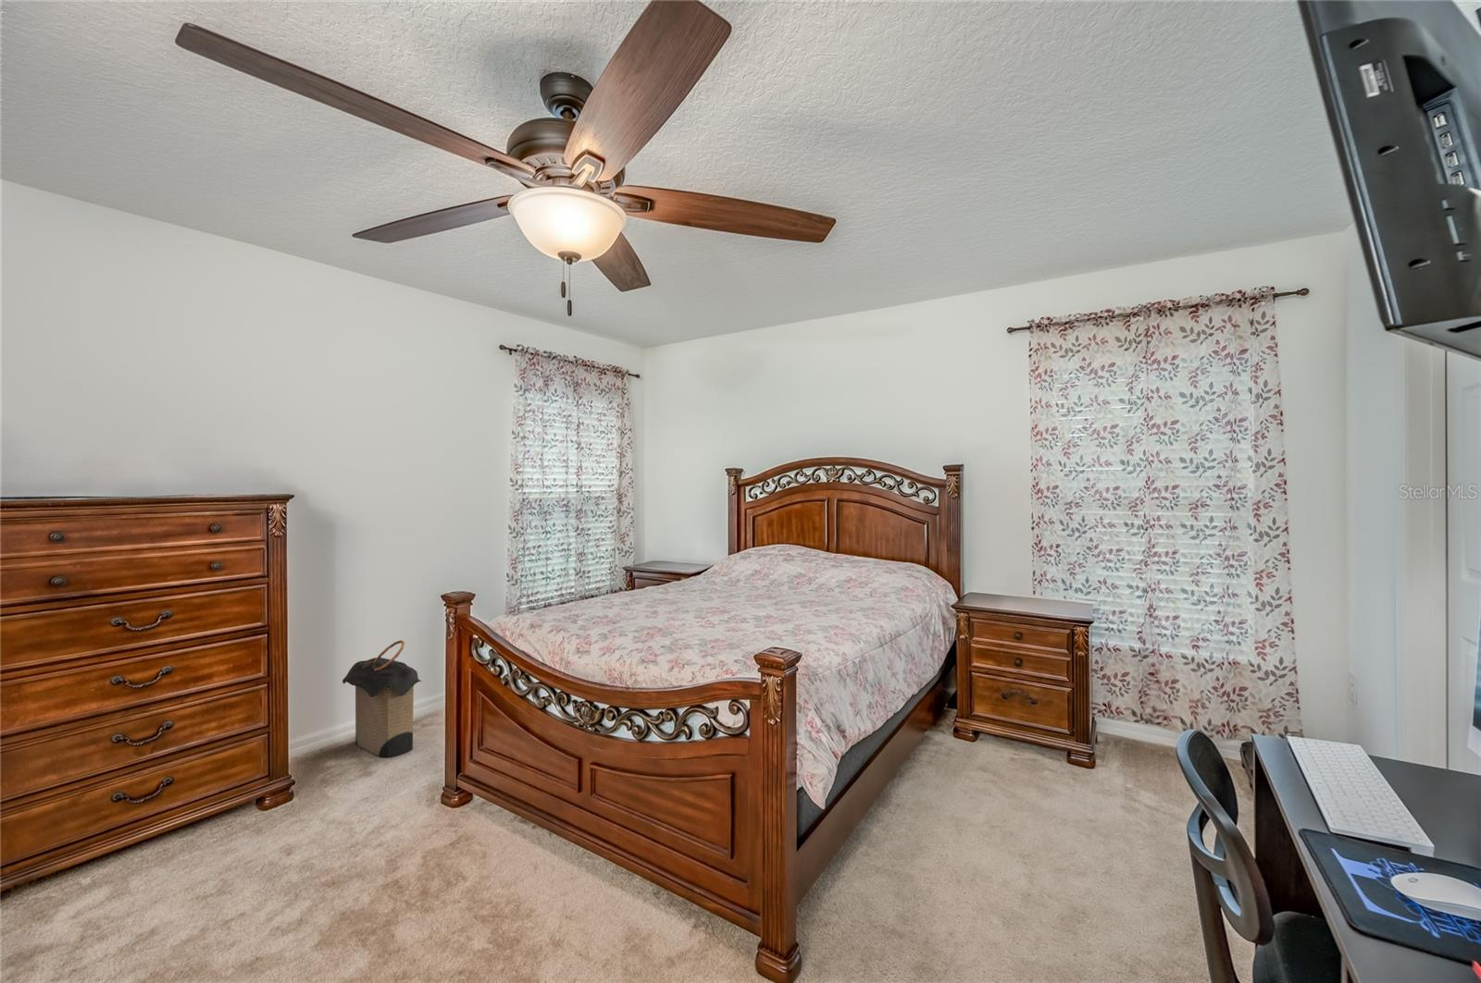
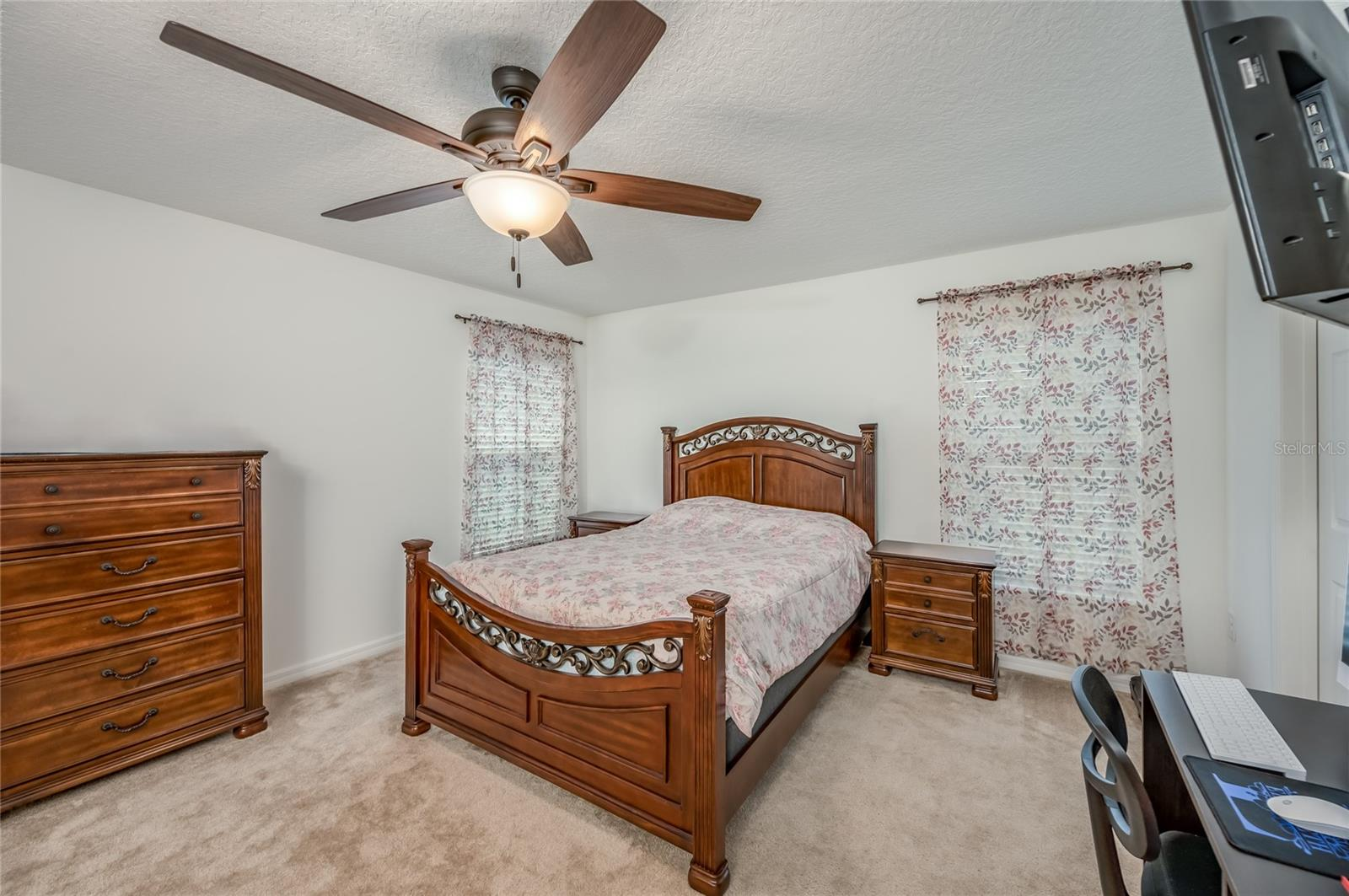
- laundry hamper [341,639,424,758]
